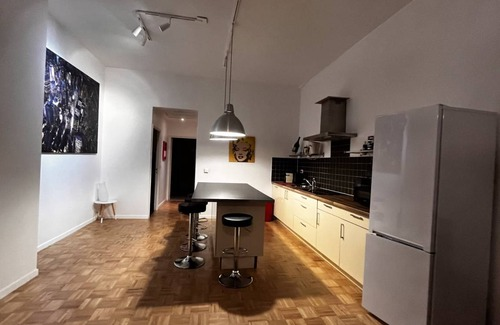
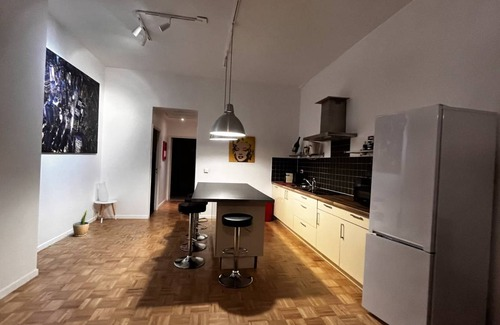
+ potted plant [72,209,90,238]
